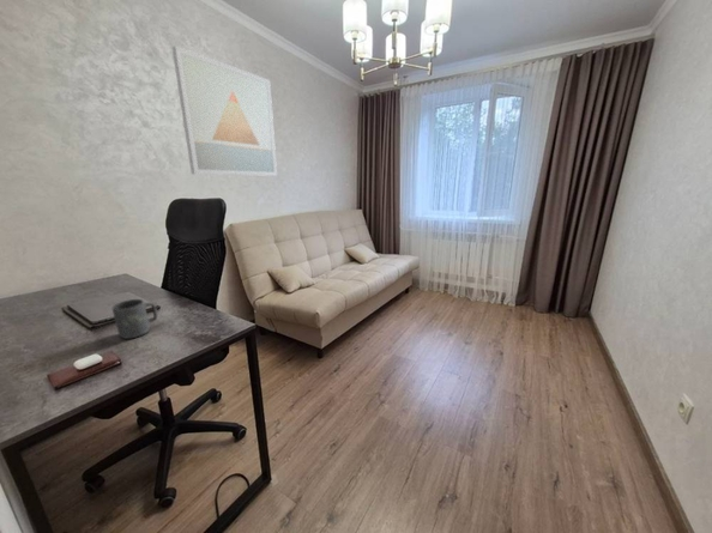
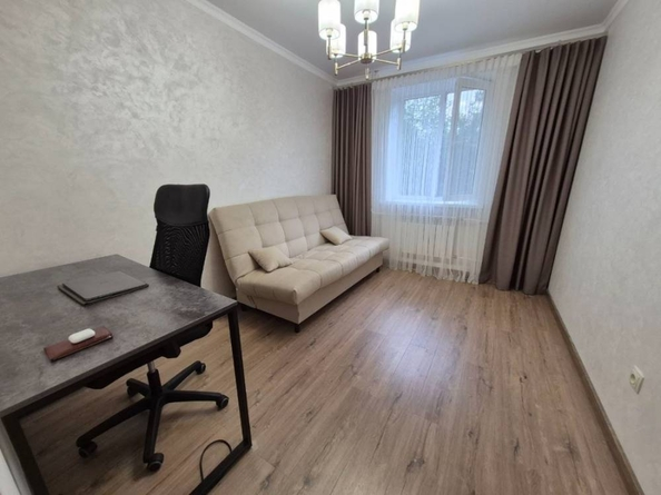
- mug [111,298,158,340]
- wall art [170,44,278,177]
